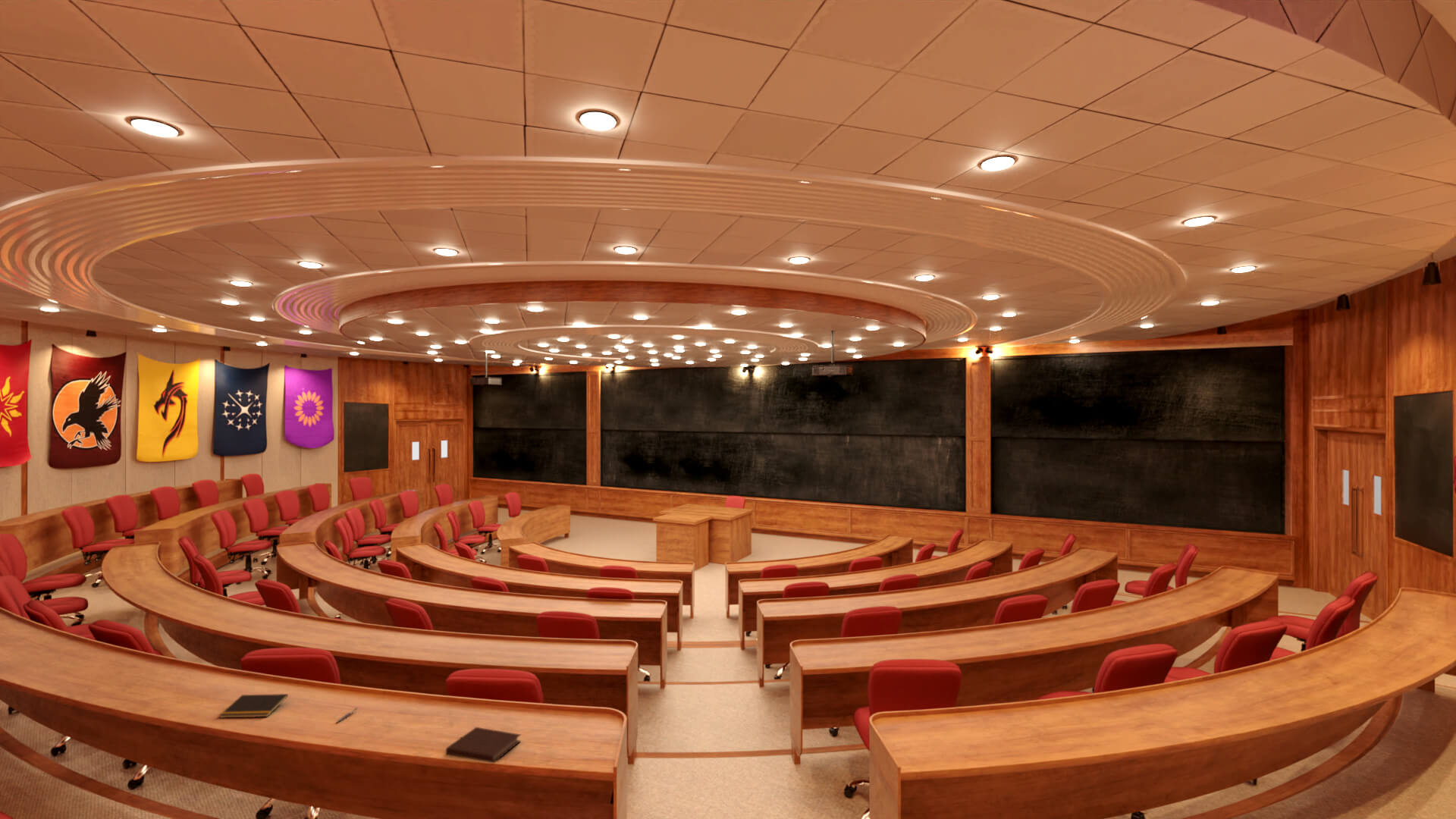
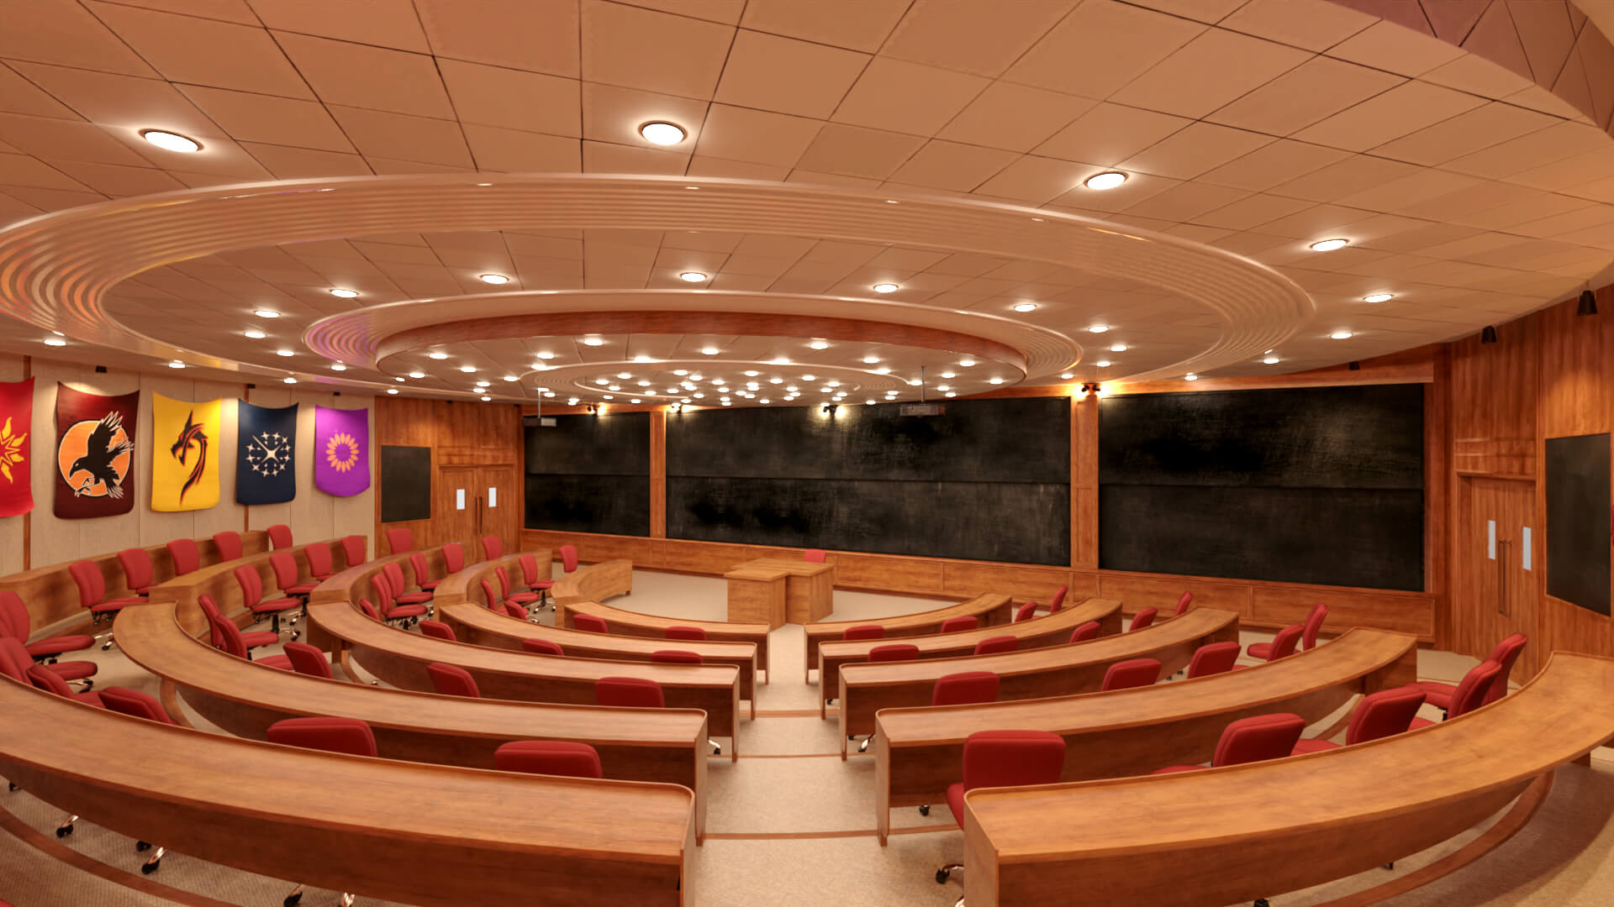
- pen [336,707,359,723]
- notebook [445,726,522,764]
- notepad [218,693,289,719]
